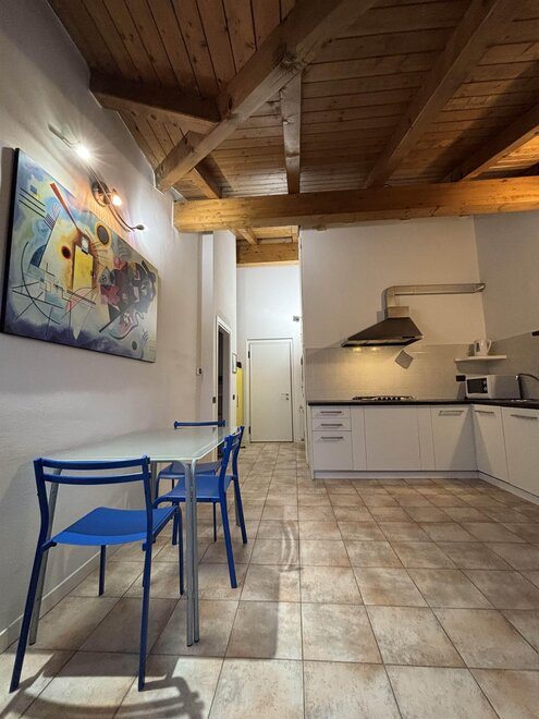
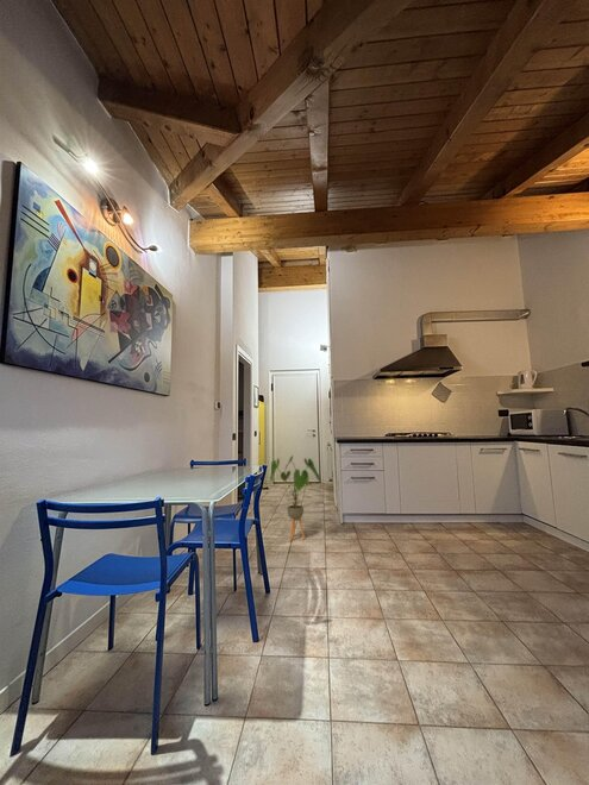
+ house plant [269,454,321,542]
